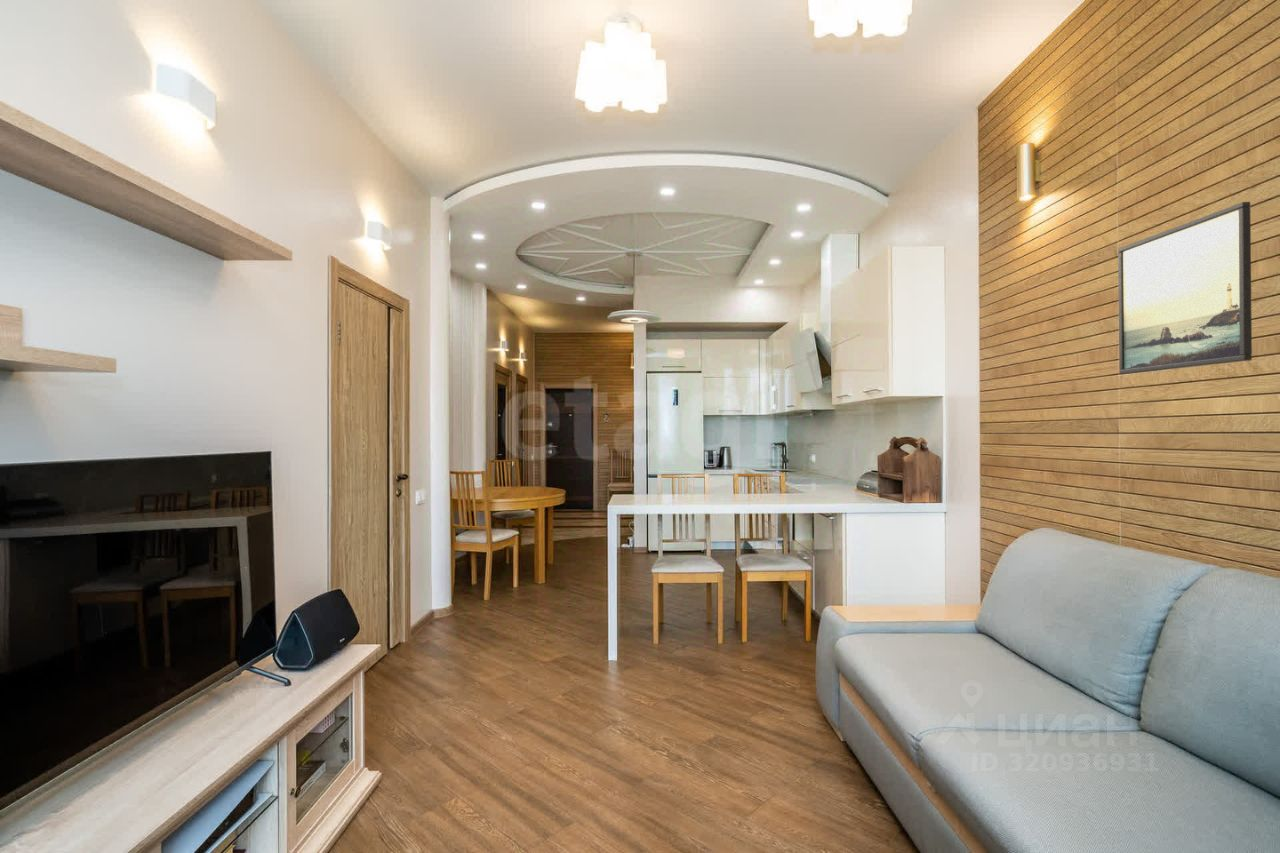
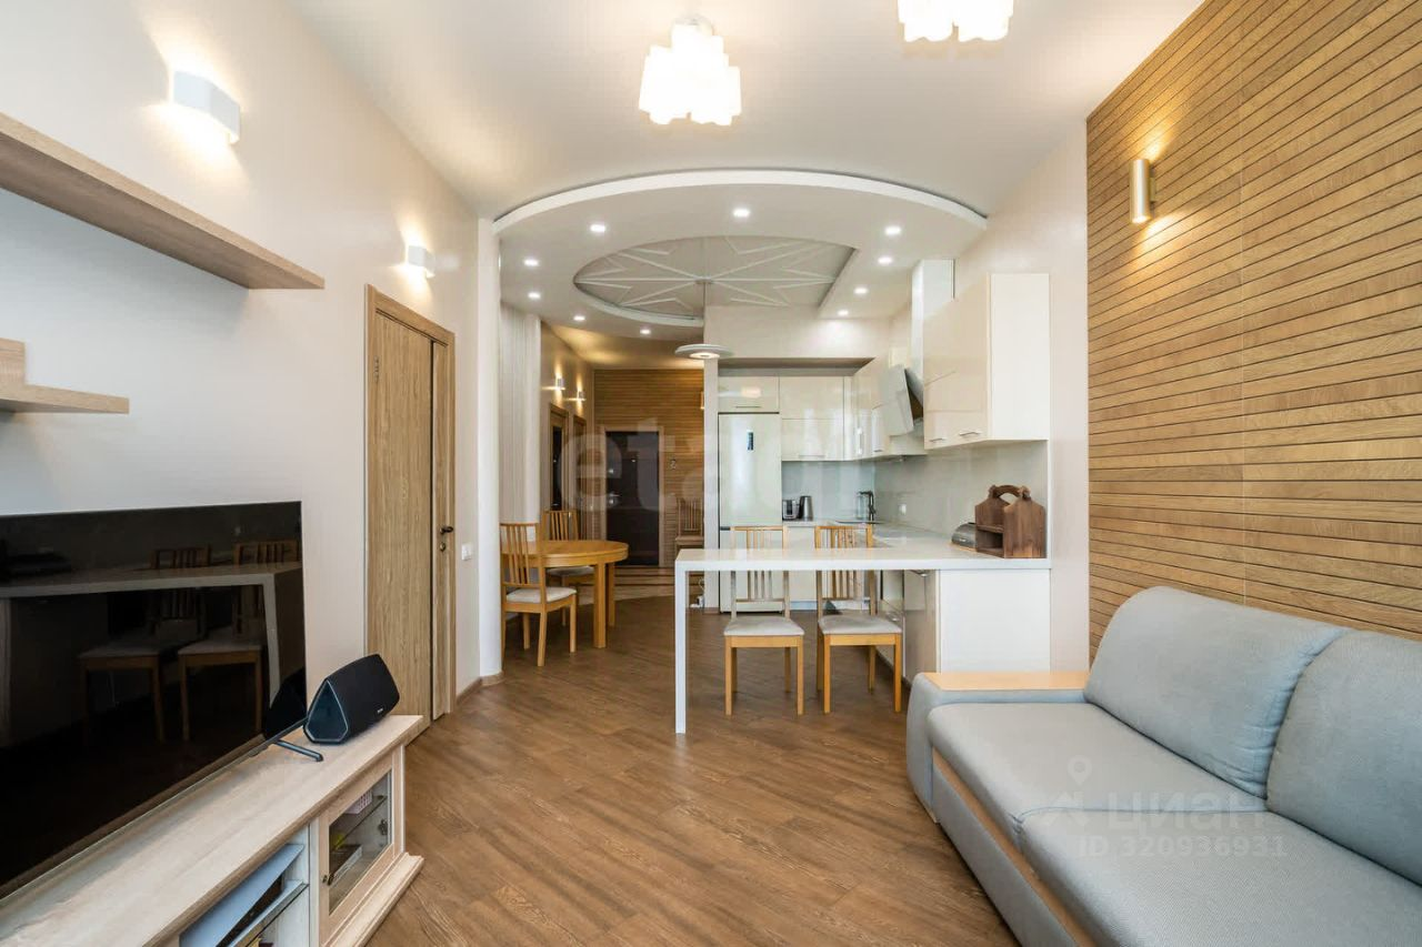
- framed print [1117,201,1253,375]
